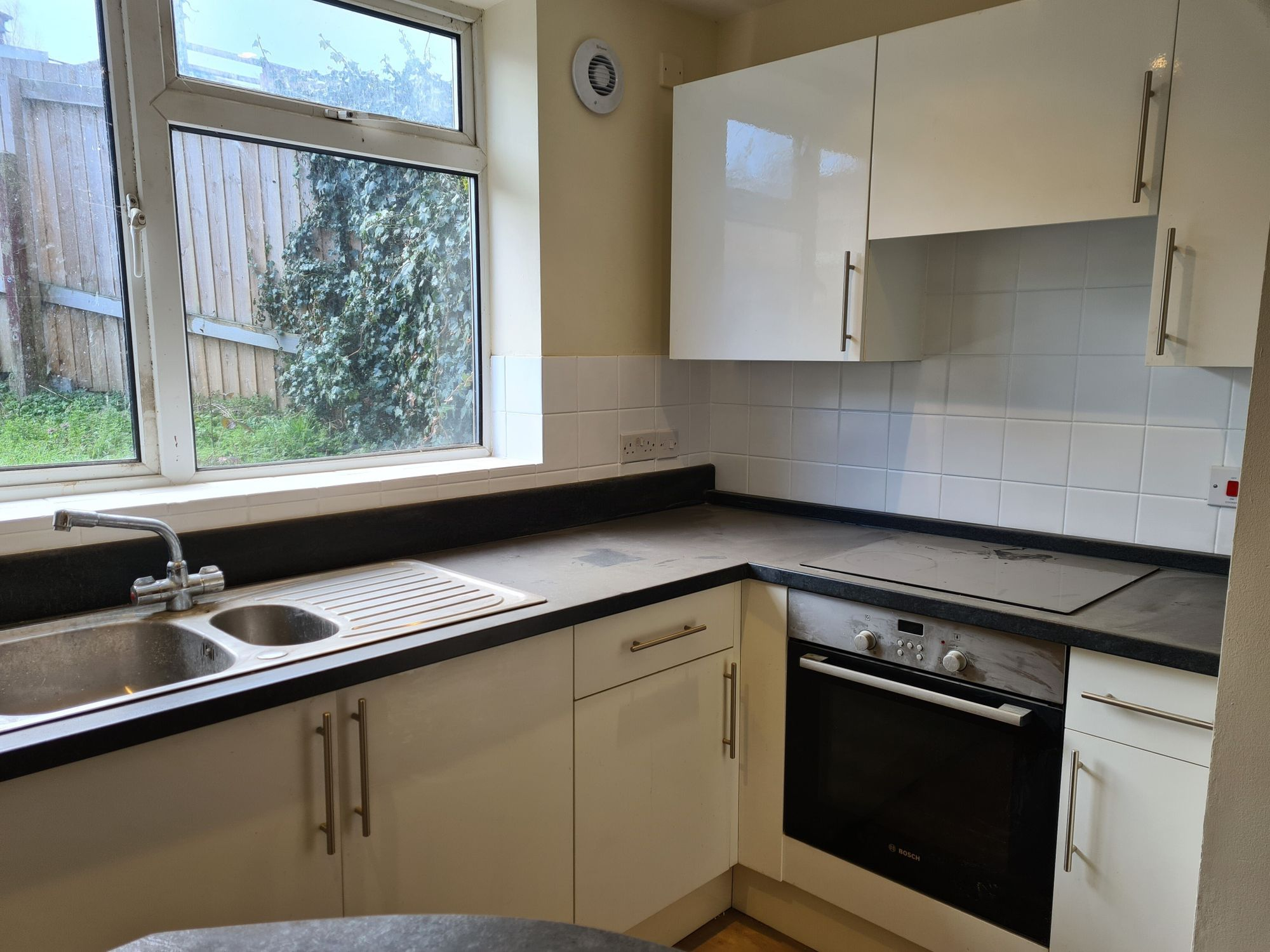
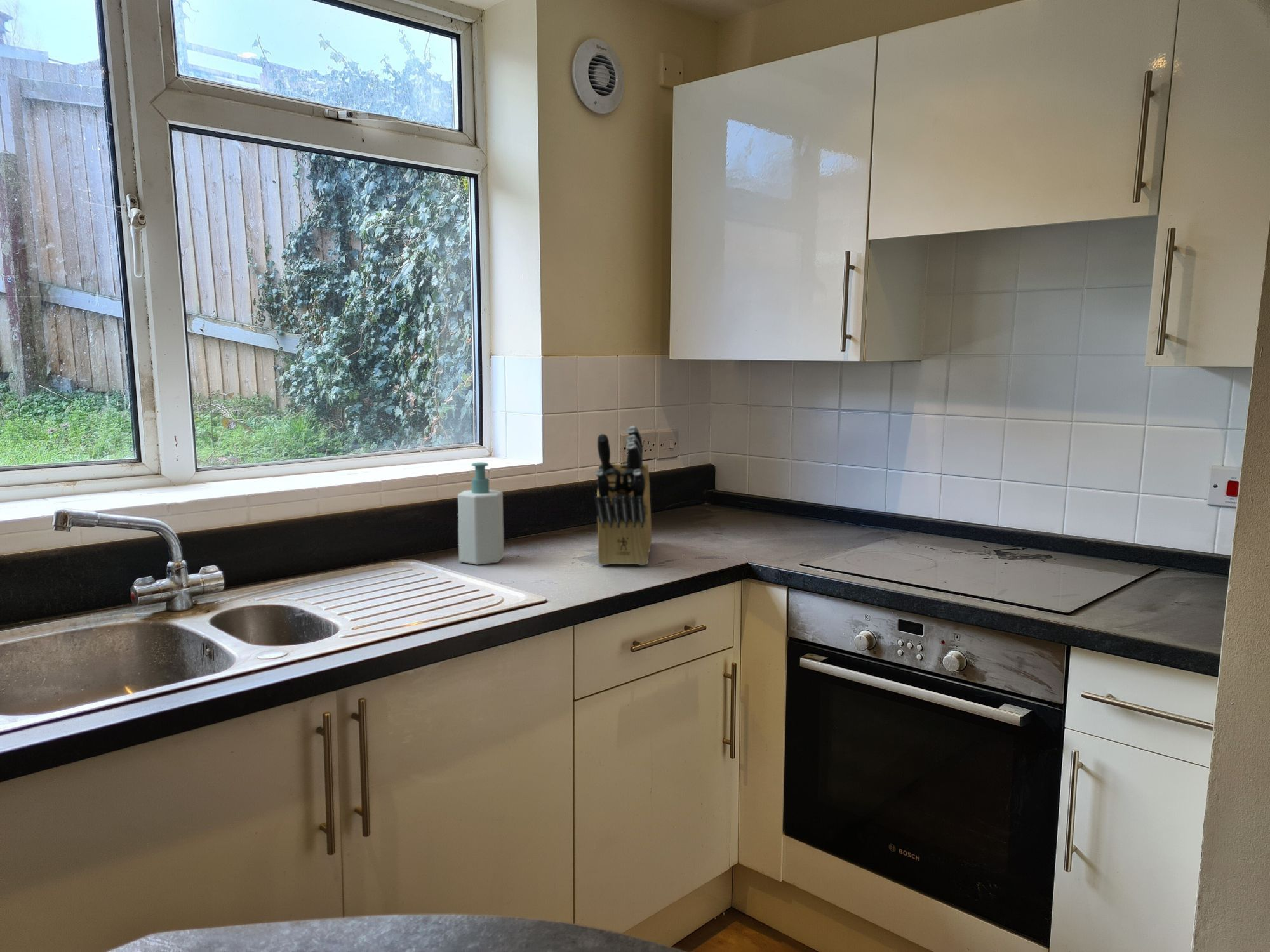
+ knife block [594,425,652,566]
+ soap bottle [457,462,504,565]
